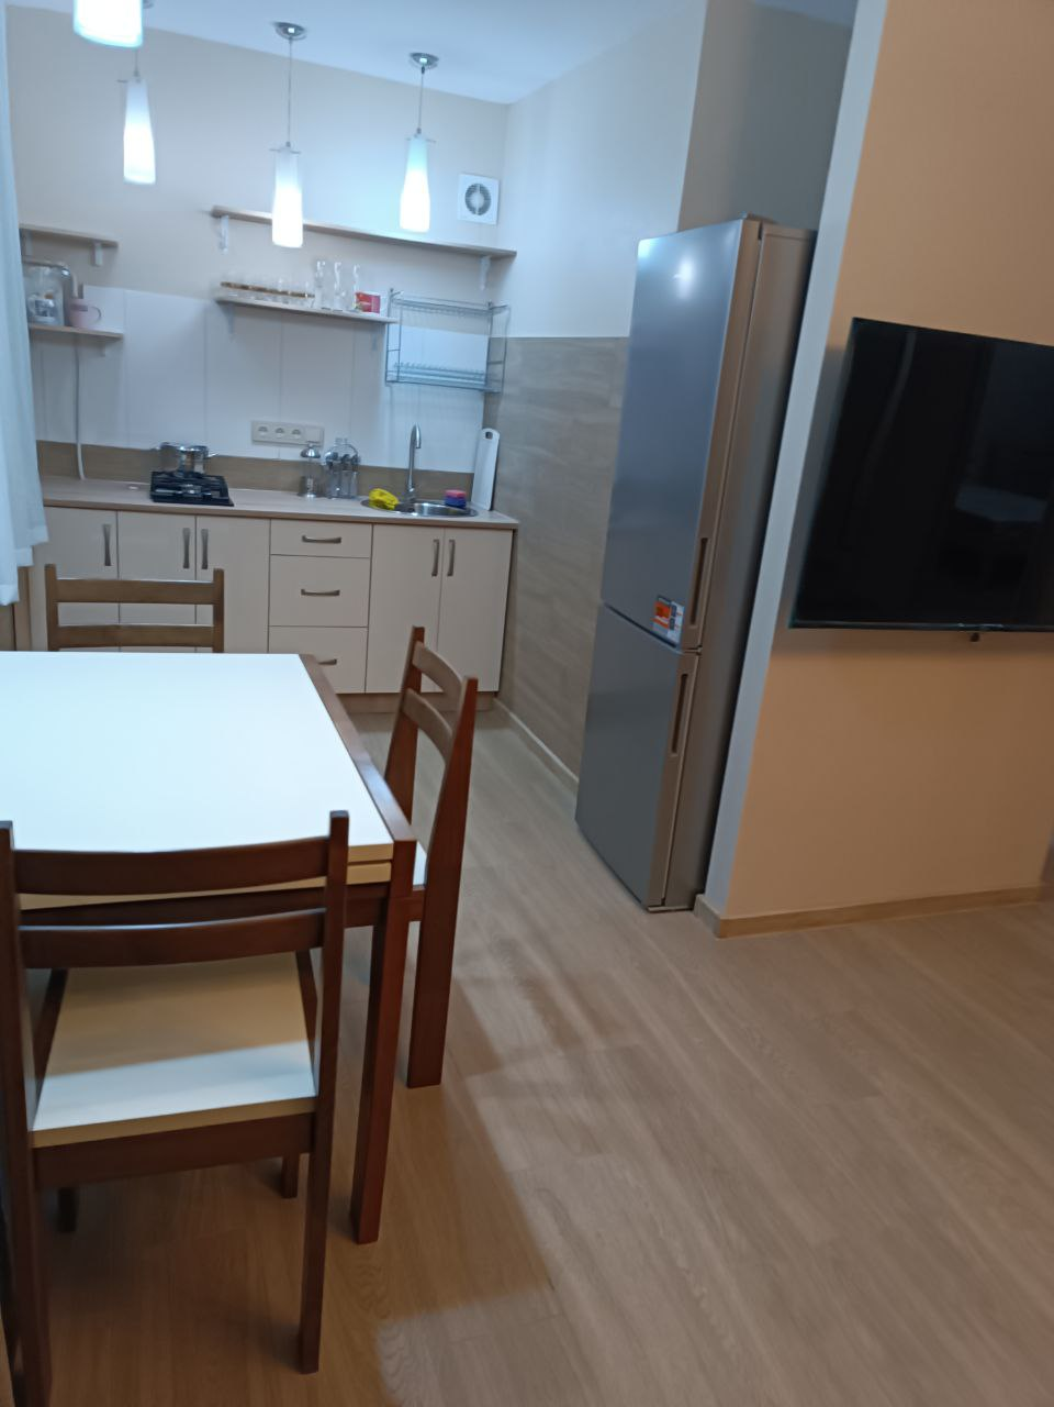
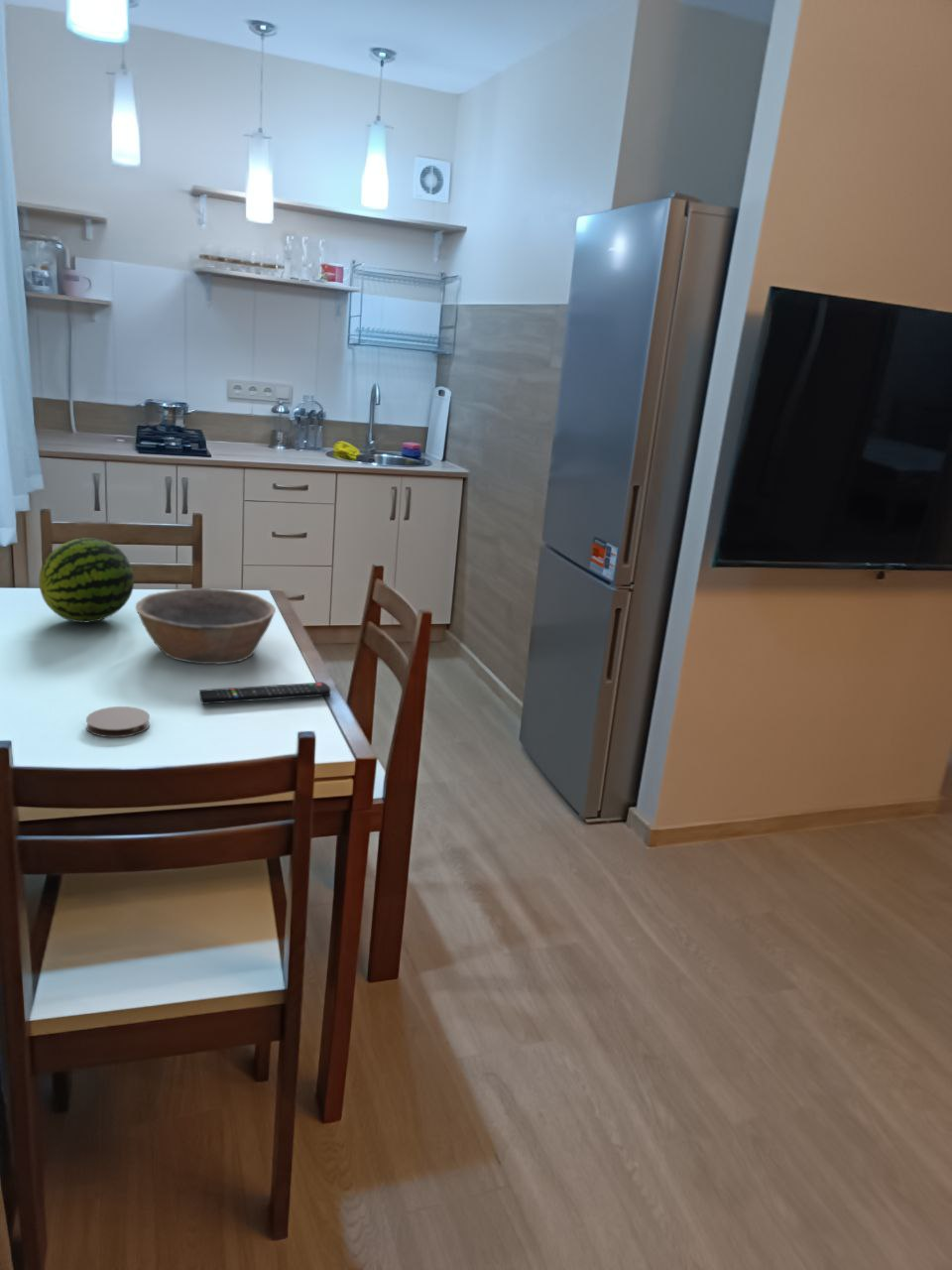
+ coaster [85,705,151,738]
+ fruit [38,537,135,623]
+ remote control [198,681,331,705]
+ bowl [135,587,277,665]
